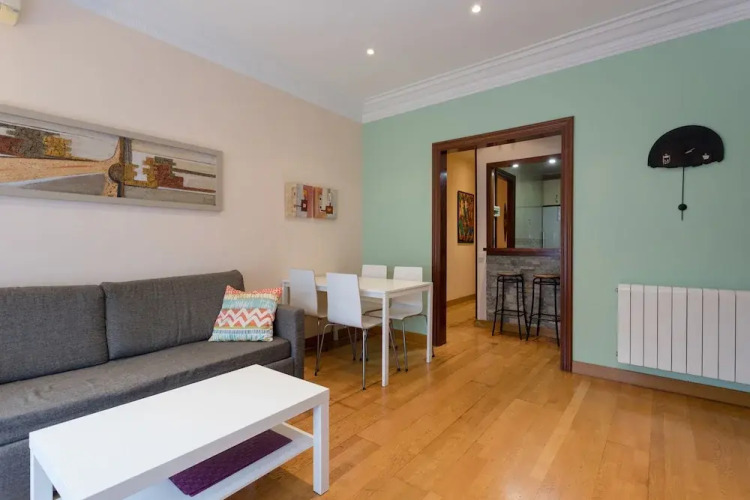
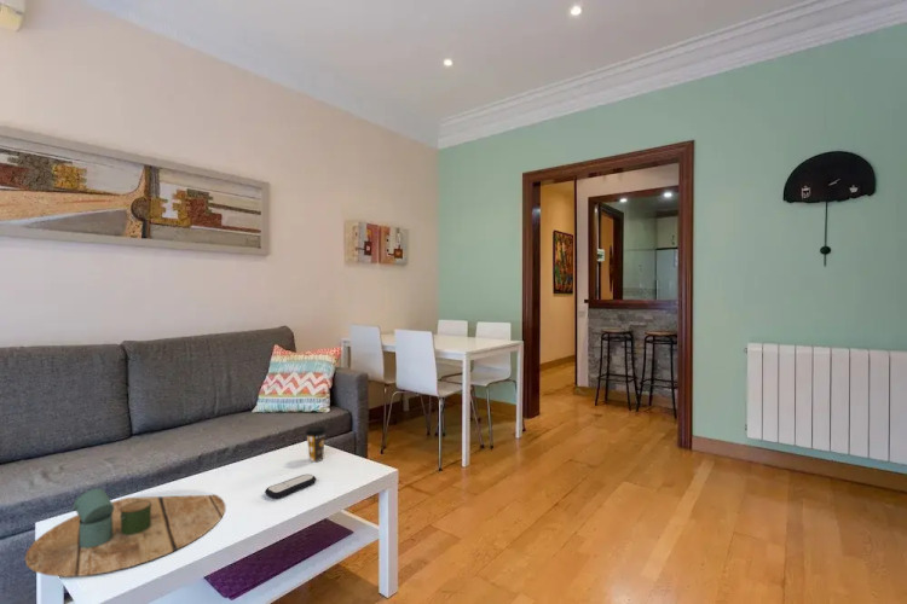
+ coffee cup [305,425,328,463]
+ decorative tray [24,487,226,577]
+ remote control [264,474,317,500]
